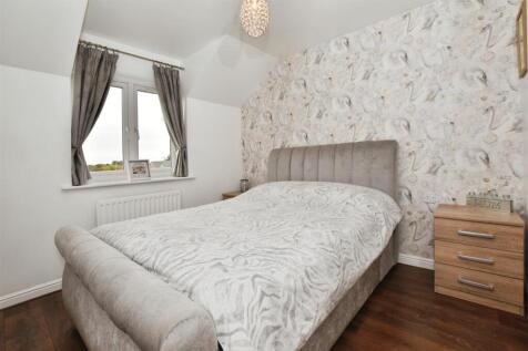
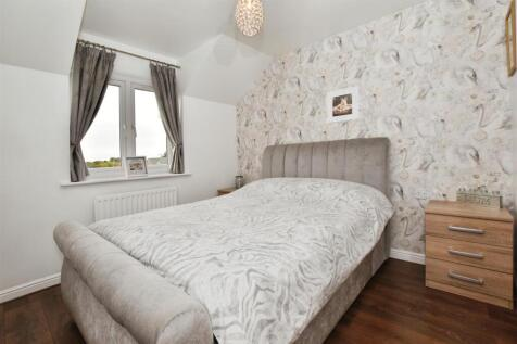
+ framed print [326,85,360,124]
